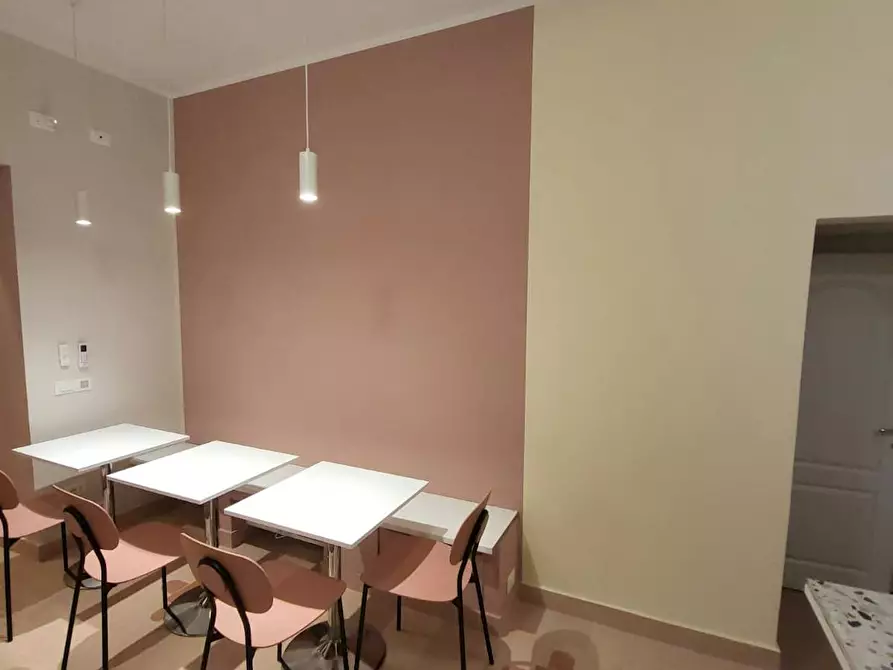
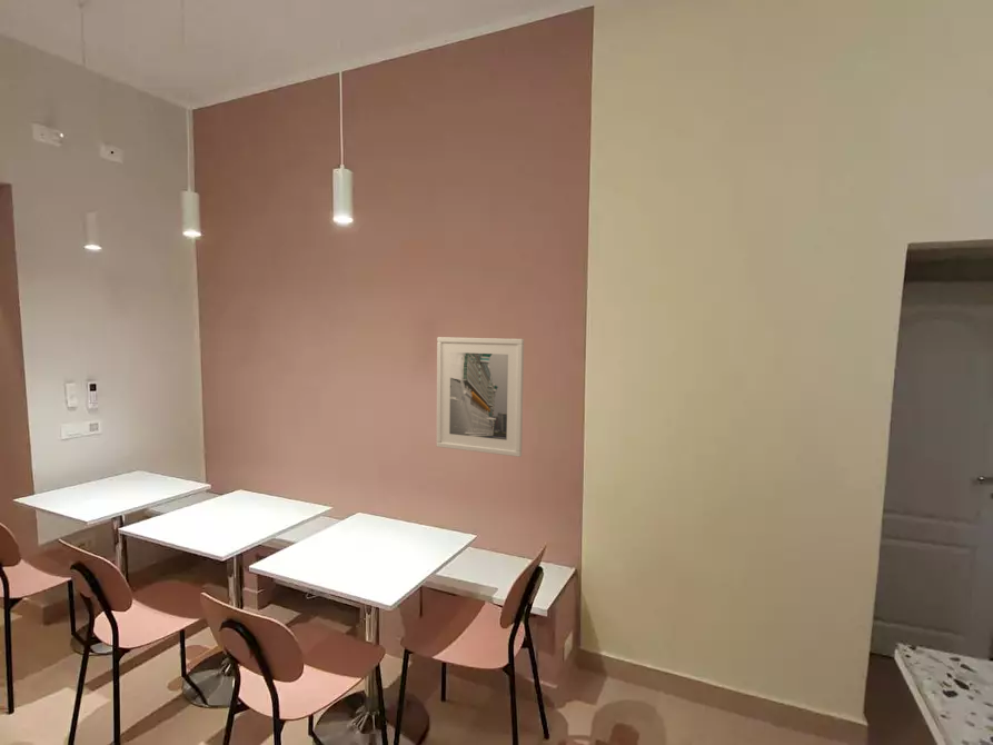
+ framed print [436,336,525,458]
